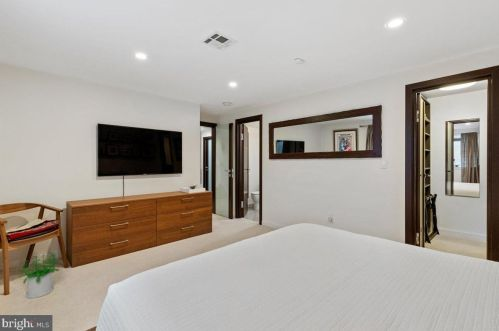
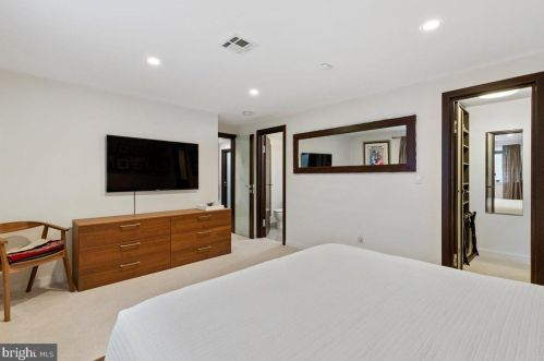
- potted plant [18,251,61,299]
